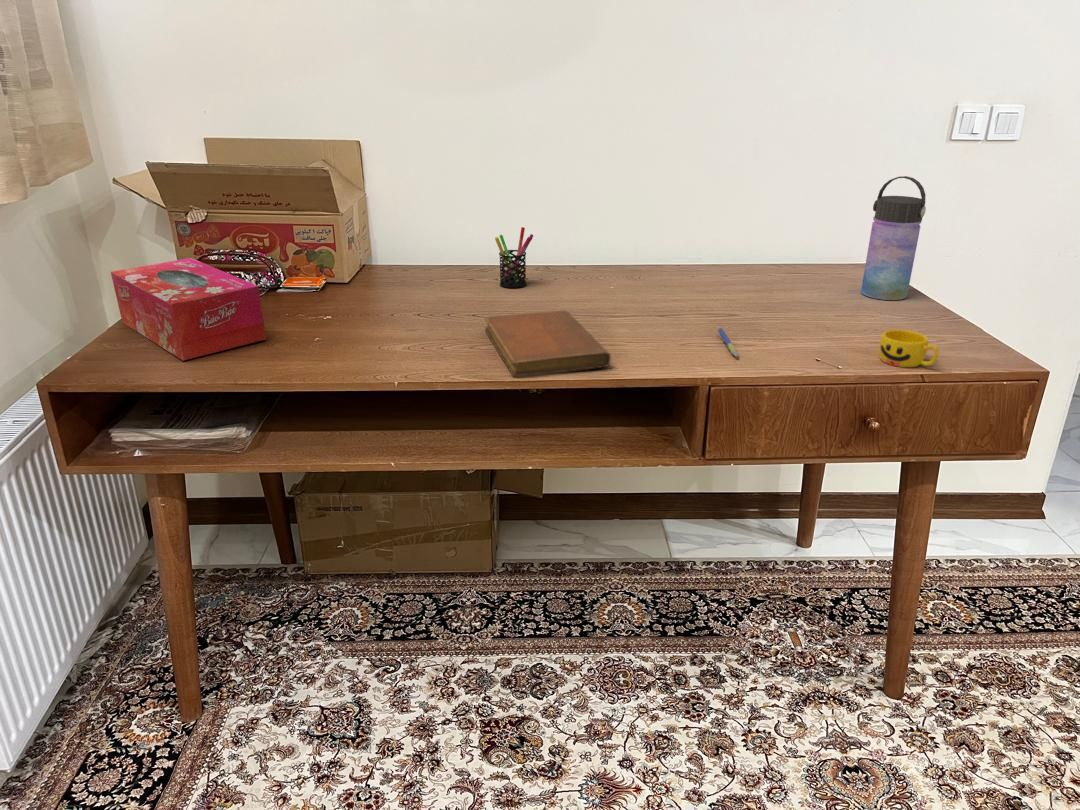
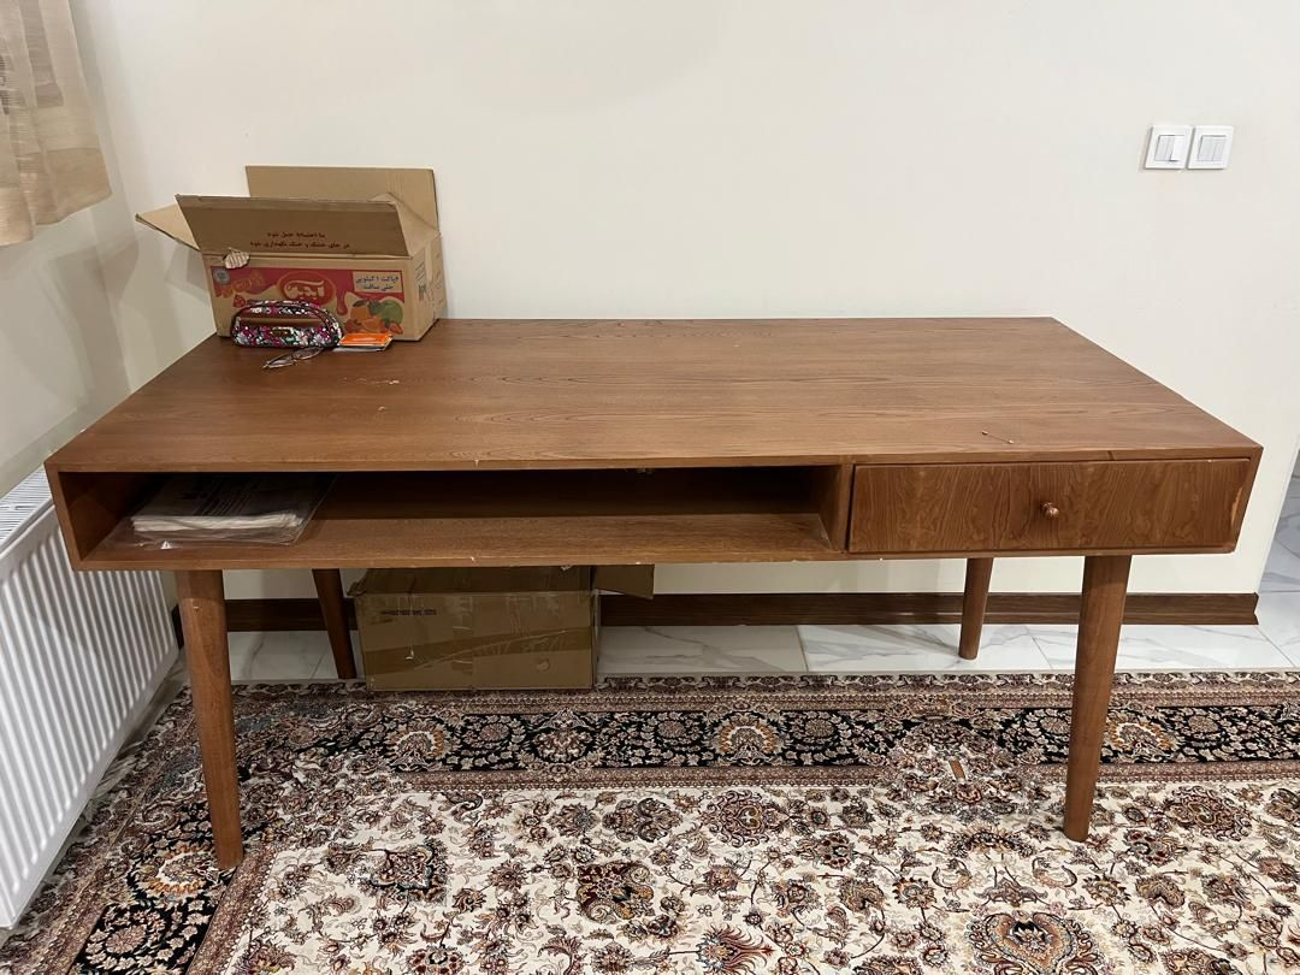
- pen holder [494,226,534,289]
- cup [878,329,940,368]
- tissue box [110,257,267,361]
- pen [716,326,739,358]
- notebook [484,310,612,378]
- water bottle [860,175,927,301]
